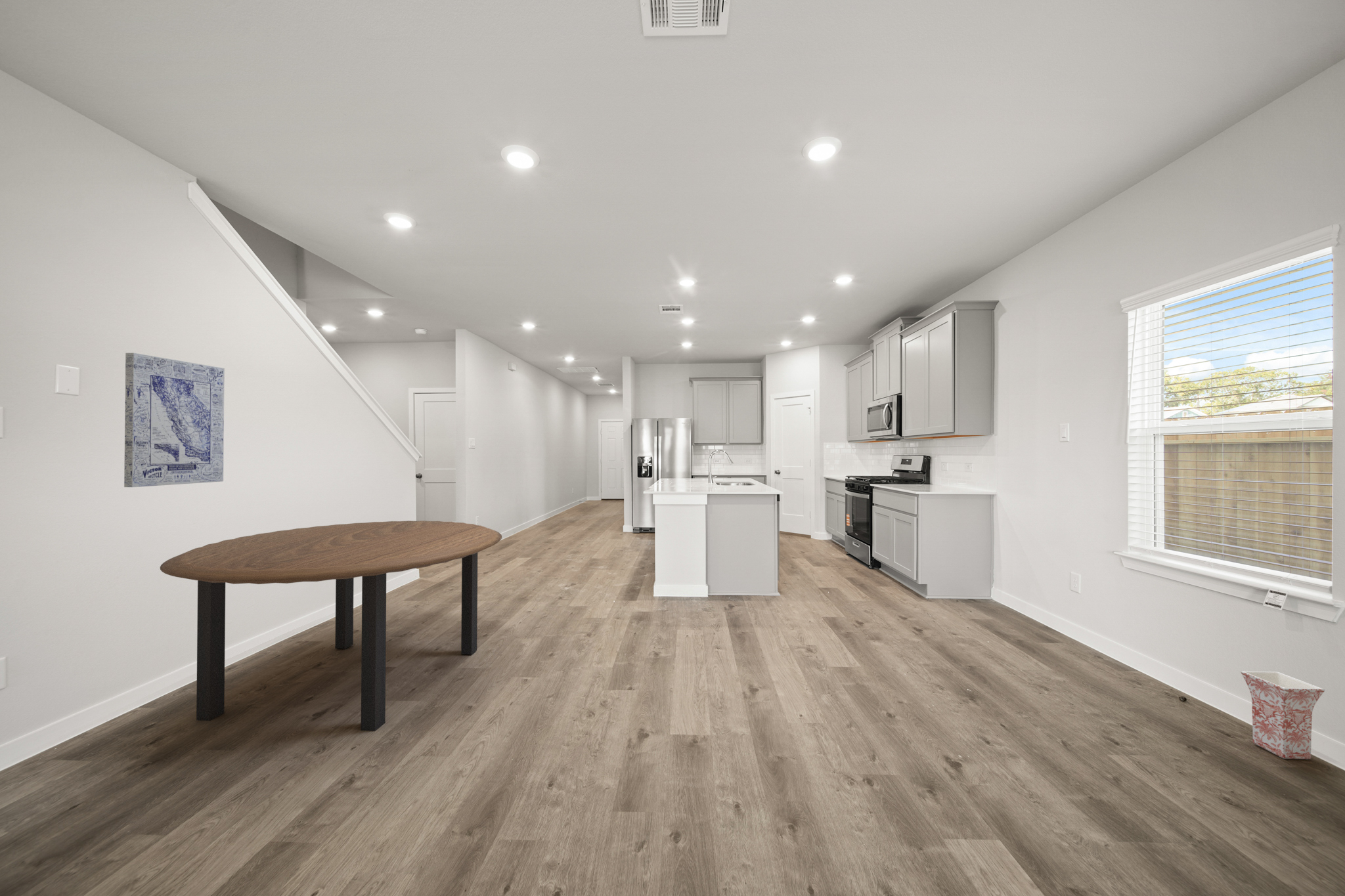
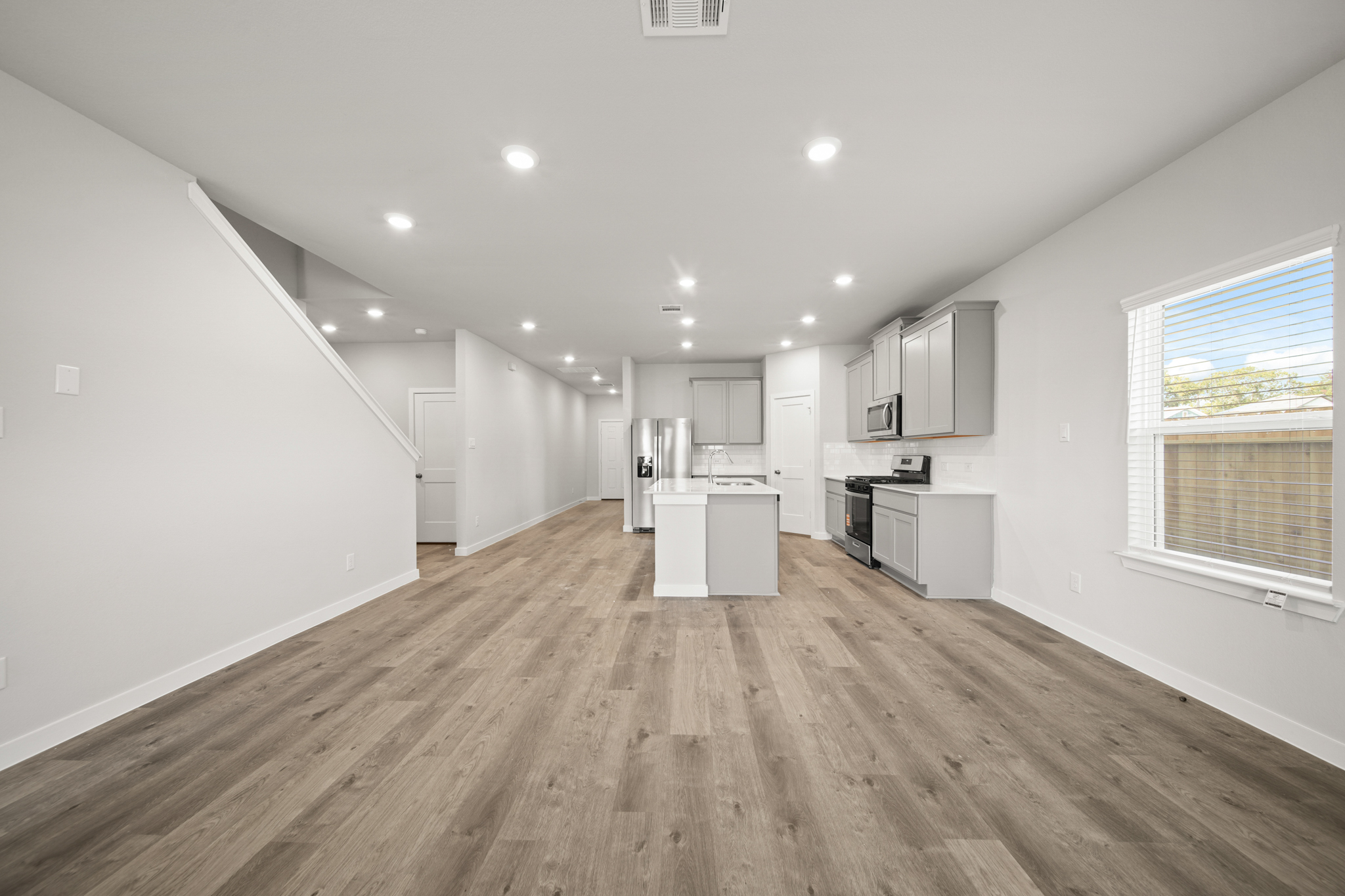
- dining table [160,520,502,732]
- wall art [123,352,225,488]
- vase [1240,670,1325,760]
